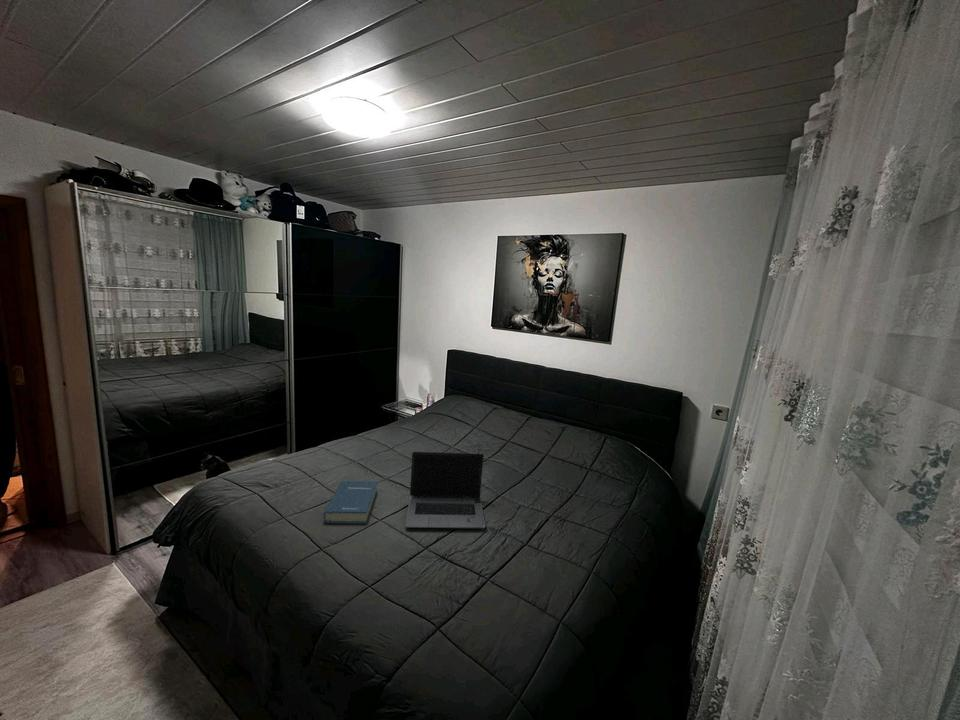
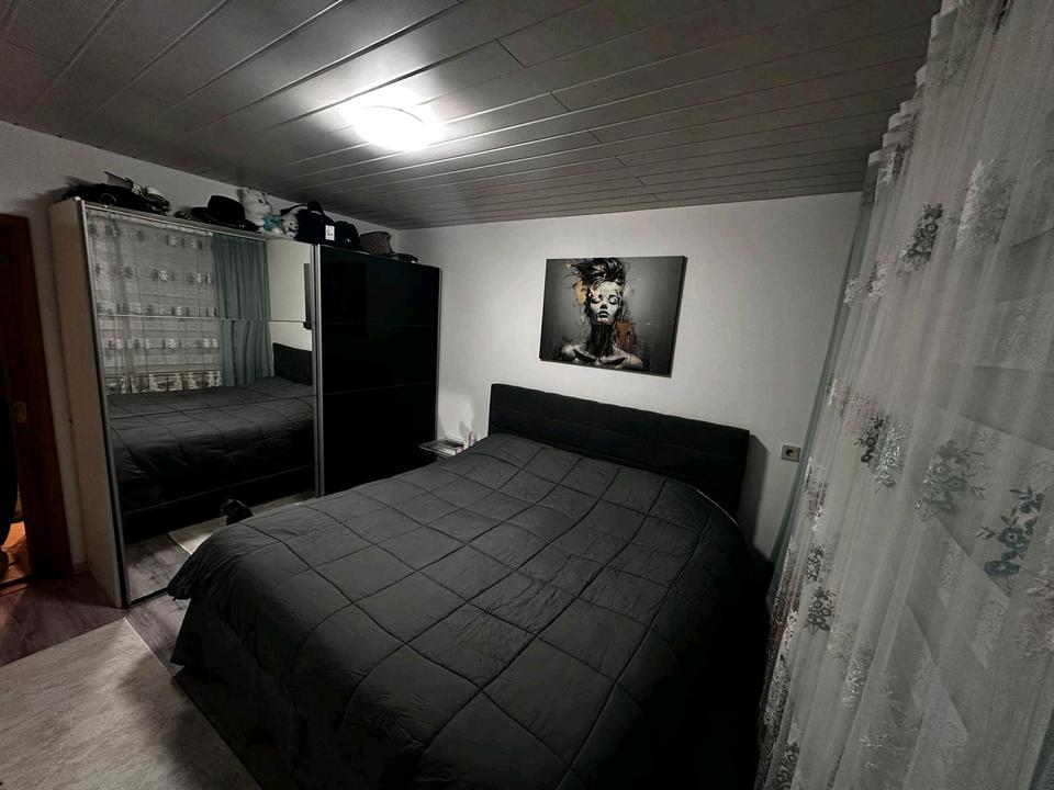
- hardback book [323,480,378,525]
- laptop computer [404,451,486,529]
